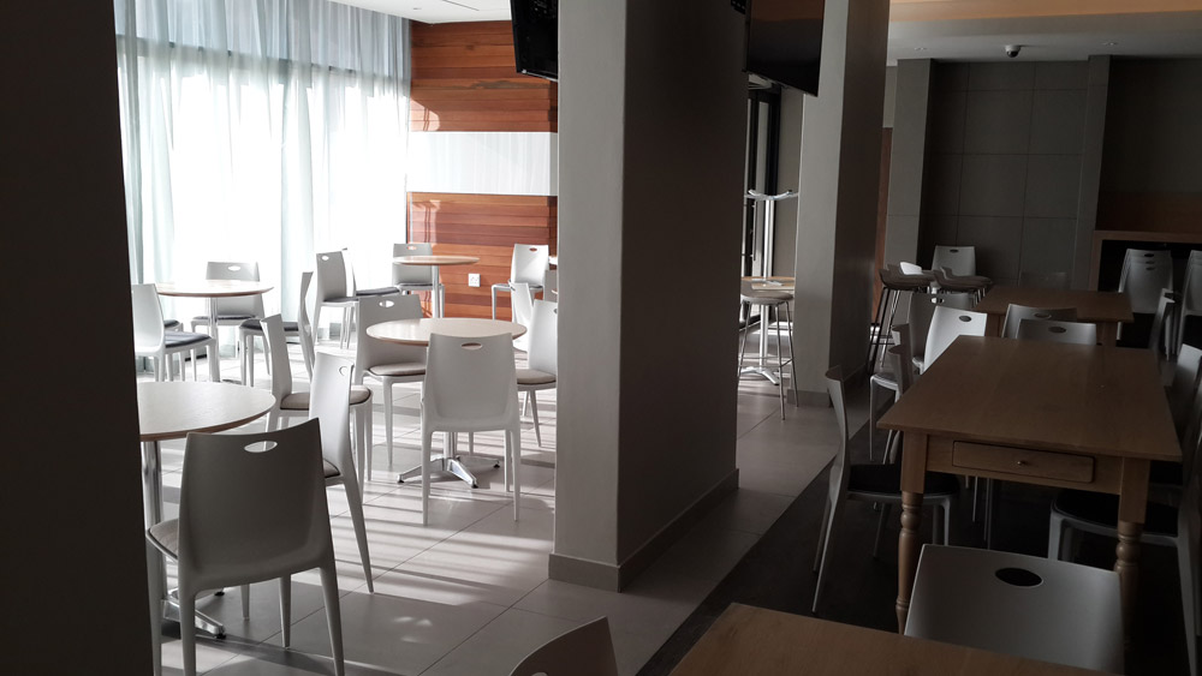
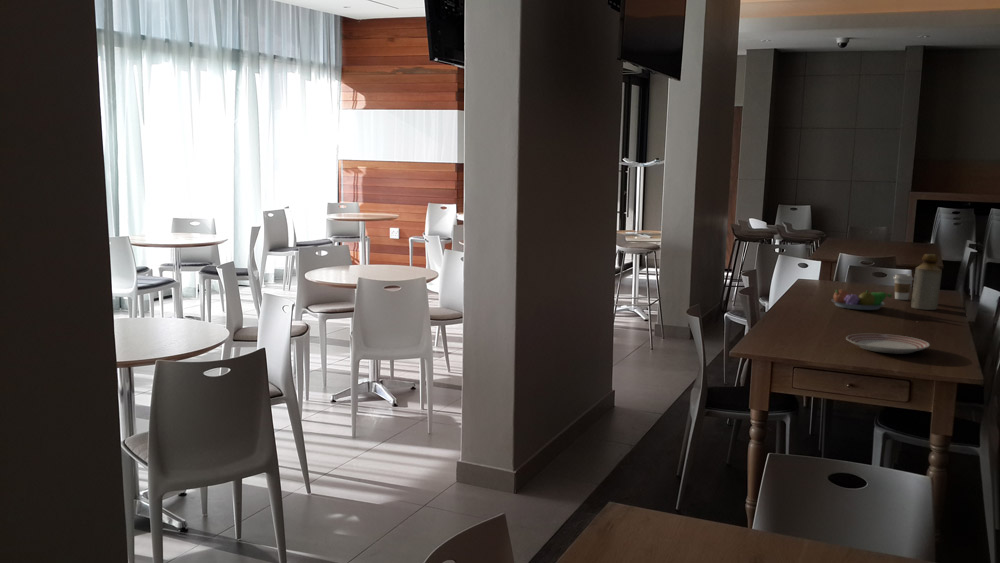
+ bottle [910,253,943,311]
+ fruit bowl [830,289,893,311]
+ dinner plate [845,333,931,355]
+ coffee cup [892,273,914,301]
